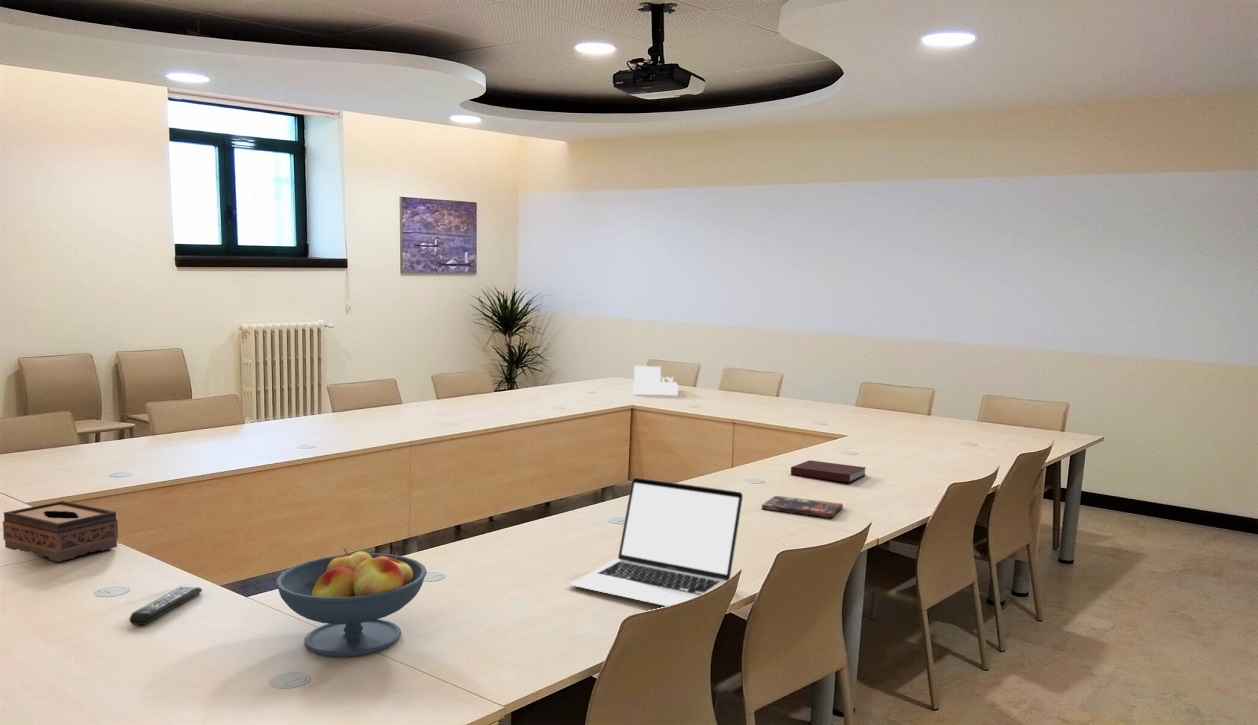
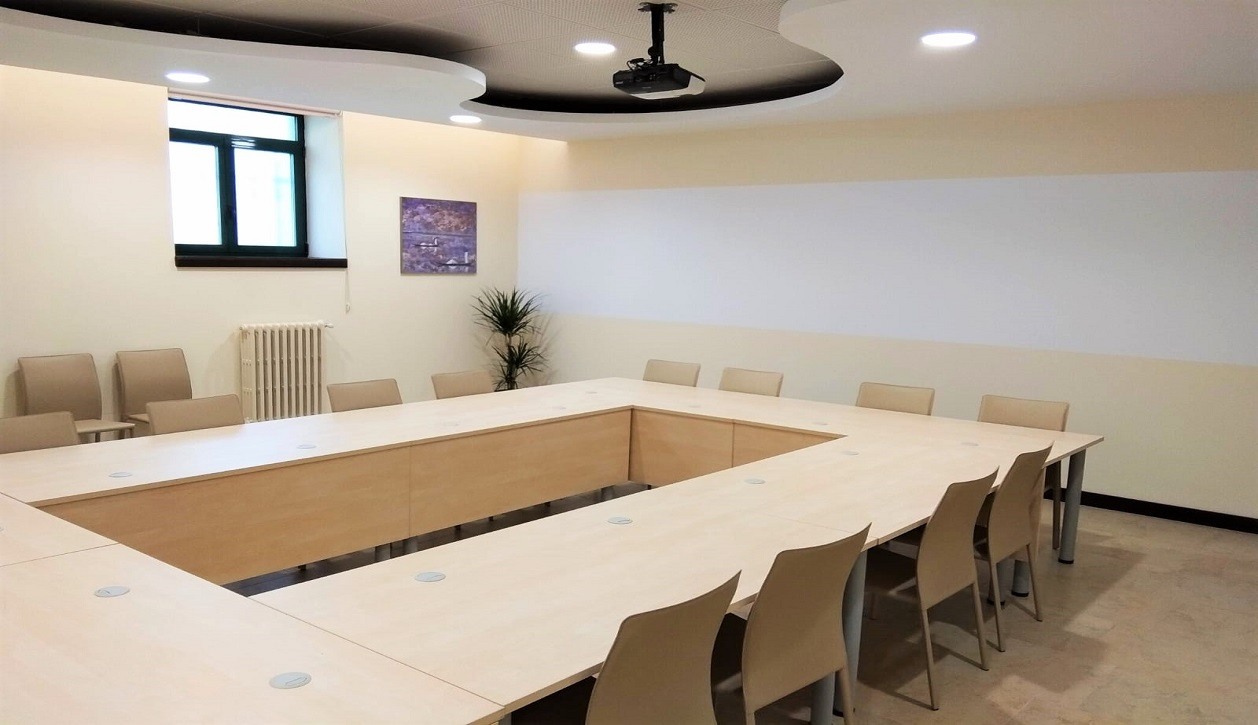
- paper stack [632,365,679,396]
- notebook [790,459,867,483]
- remote control [128,586,203,626]
- tissue box [2,500,119,563]
- laptop [569,477,744,607]
- fruit bowl [275,548,428,658]
- book [761,495,844,518]
